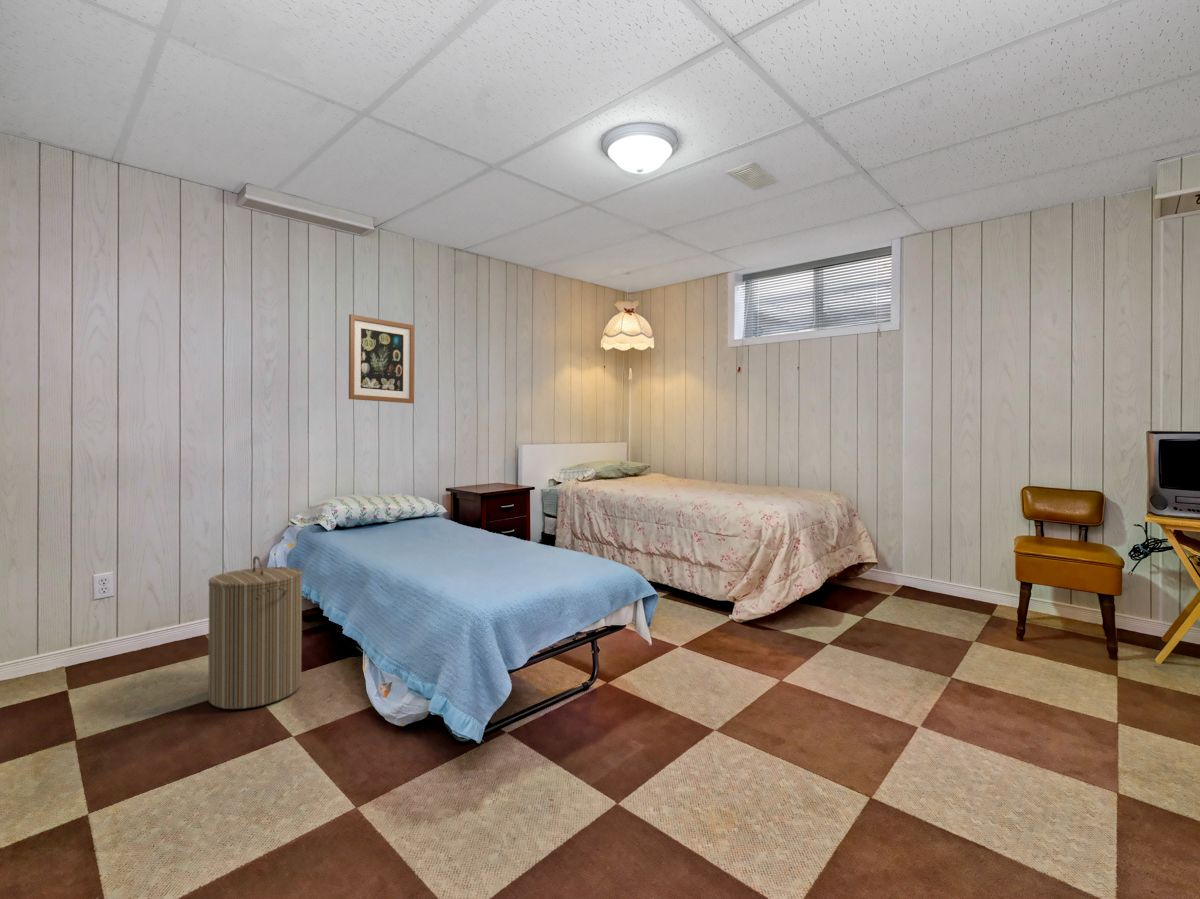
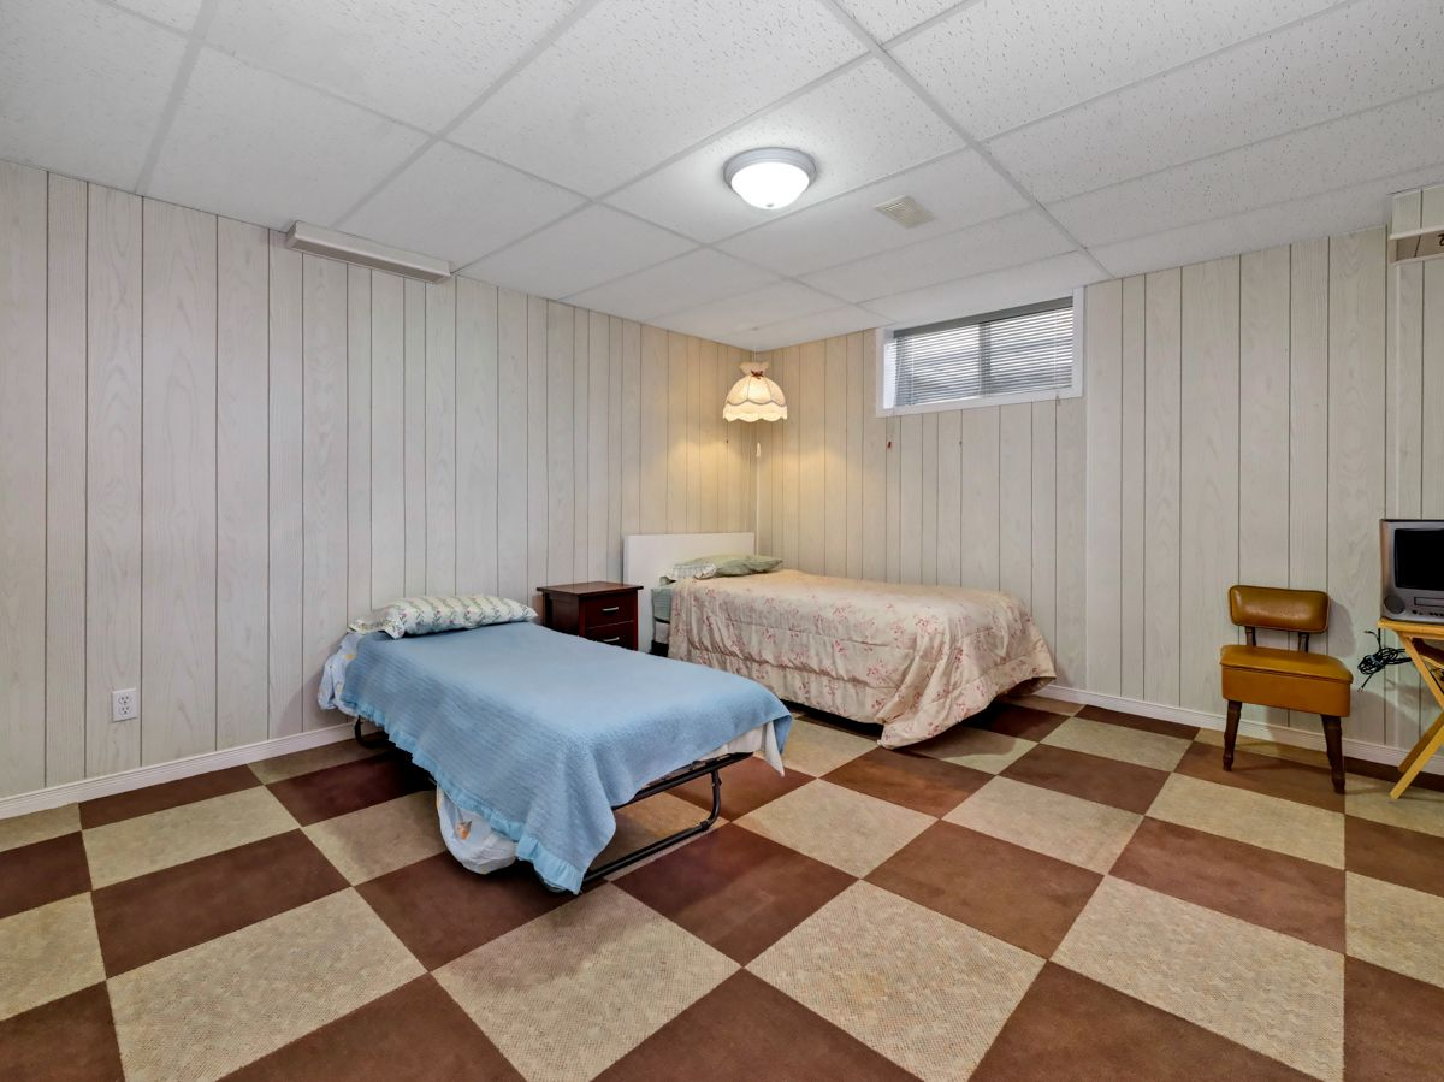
- laundry hamper [207,555,304,710]
- wall art [348,314,415,404]
